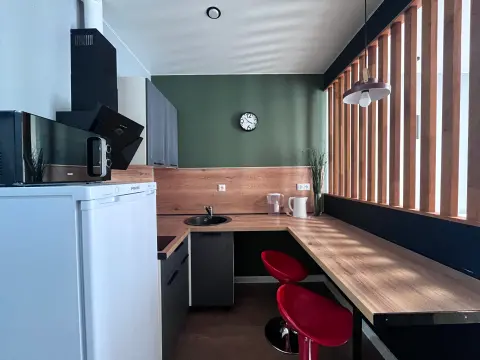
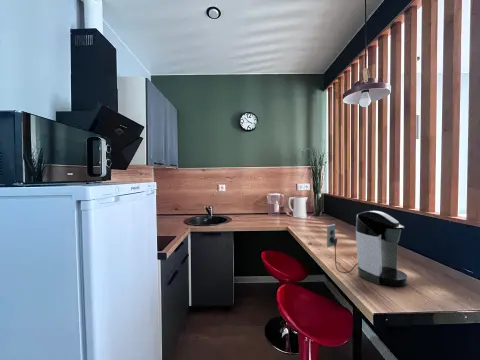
+ coffee maker [326,210,408,288]
